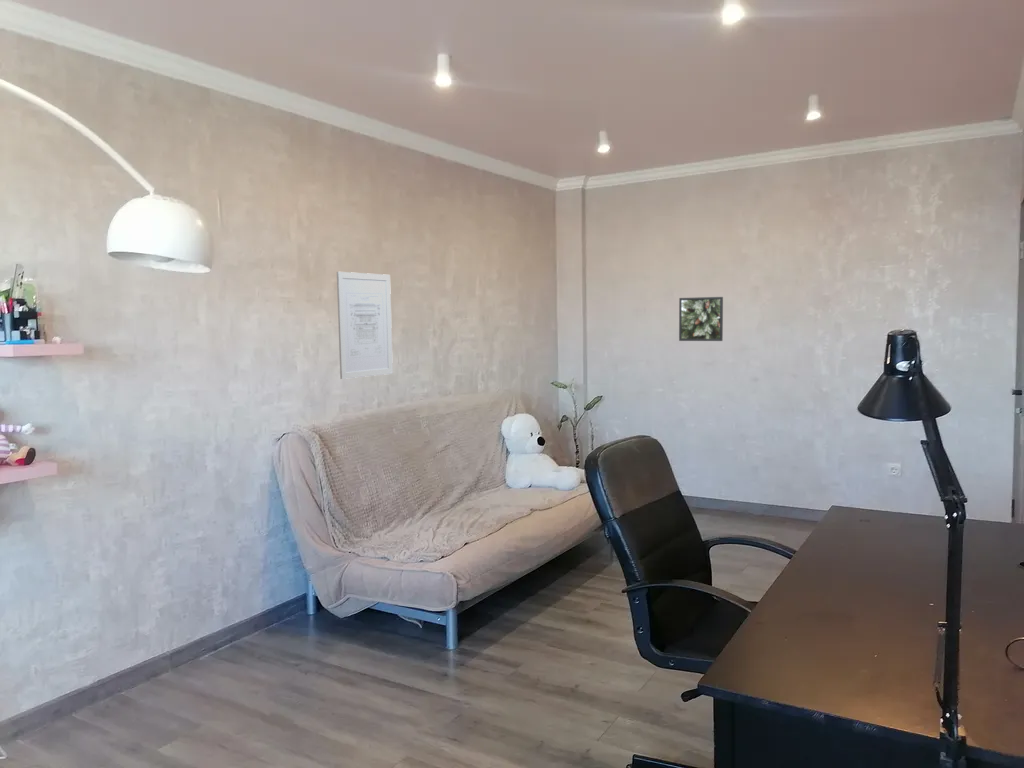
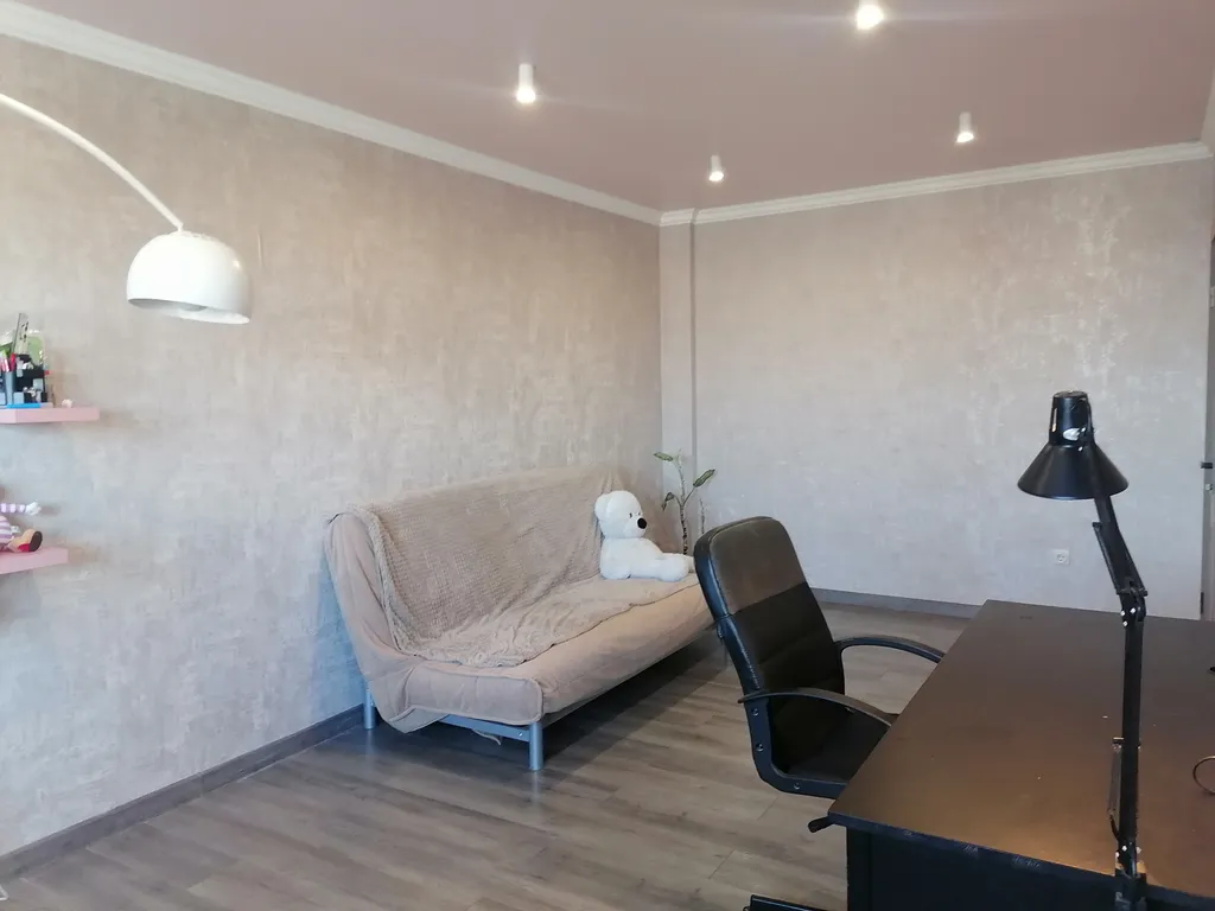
- wall art [336,271,394,380]
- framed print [678,296,724,342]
